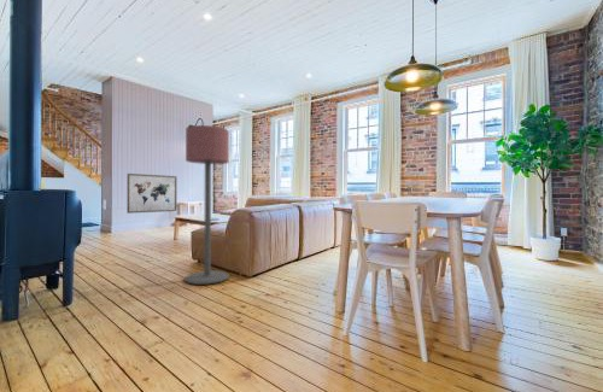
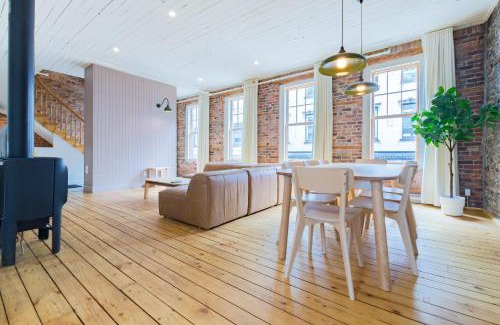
- floor lamp [183,124,230,286]
- wall art [125,172,178,215]
